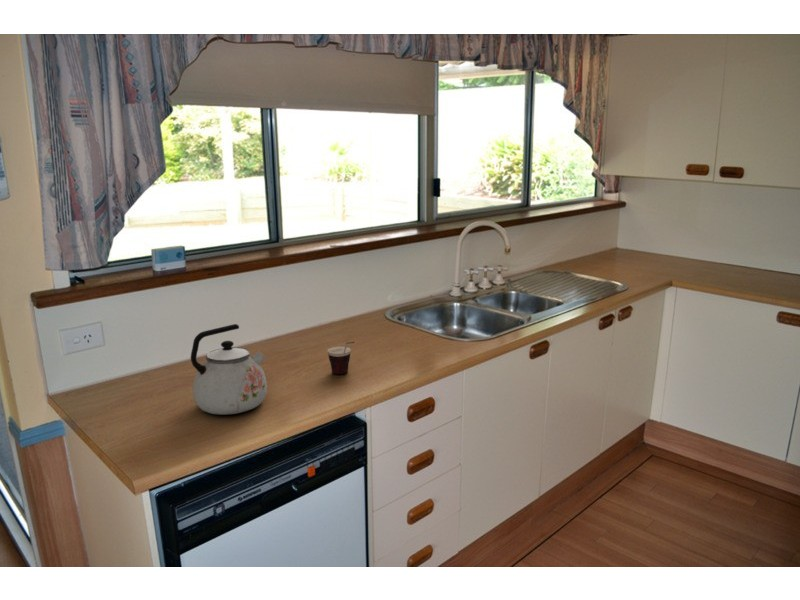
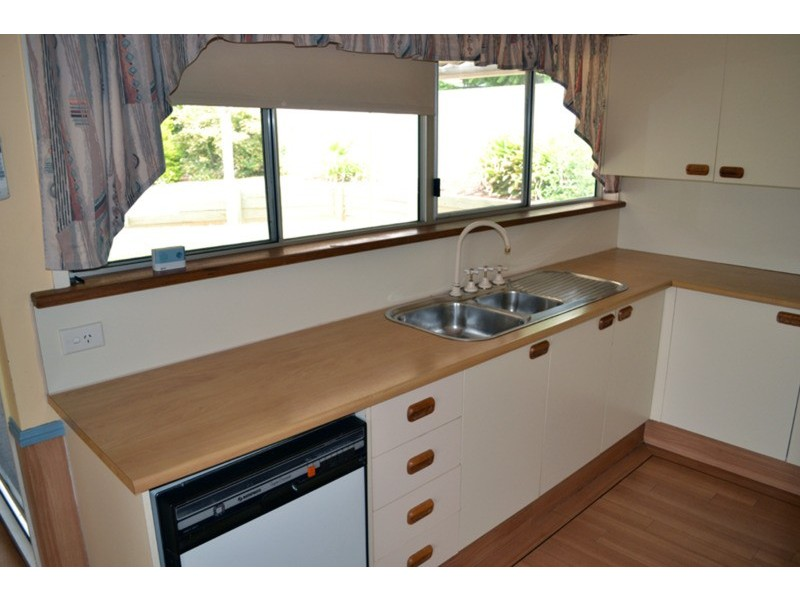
- kettle [190,323,268,416]
- cup [327,341,355,375]
